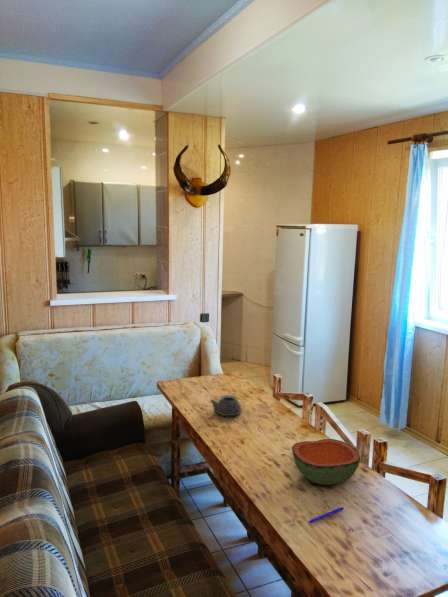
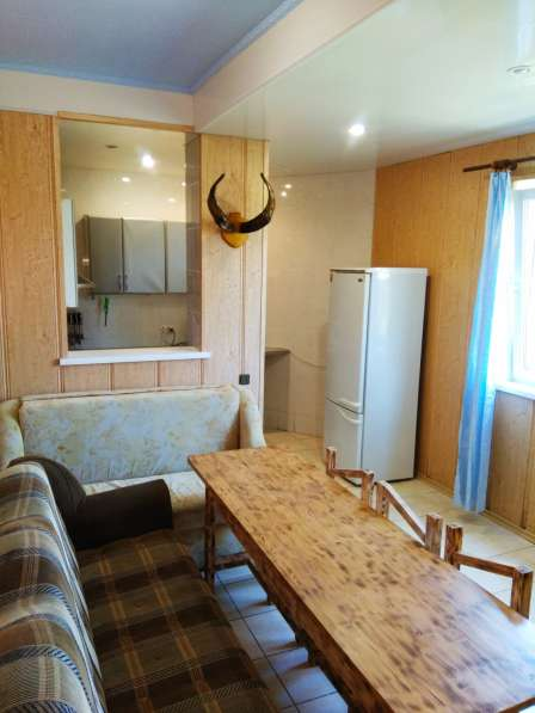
- teapot [209,394,242,417]
- pen [307,506,344,524]
- bowl [291,438,362,486]
